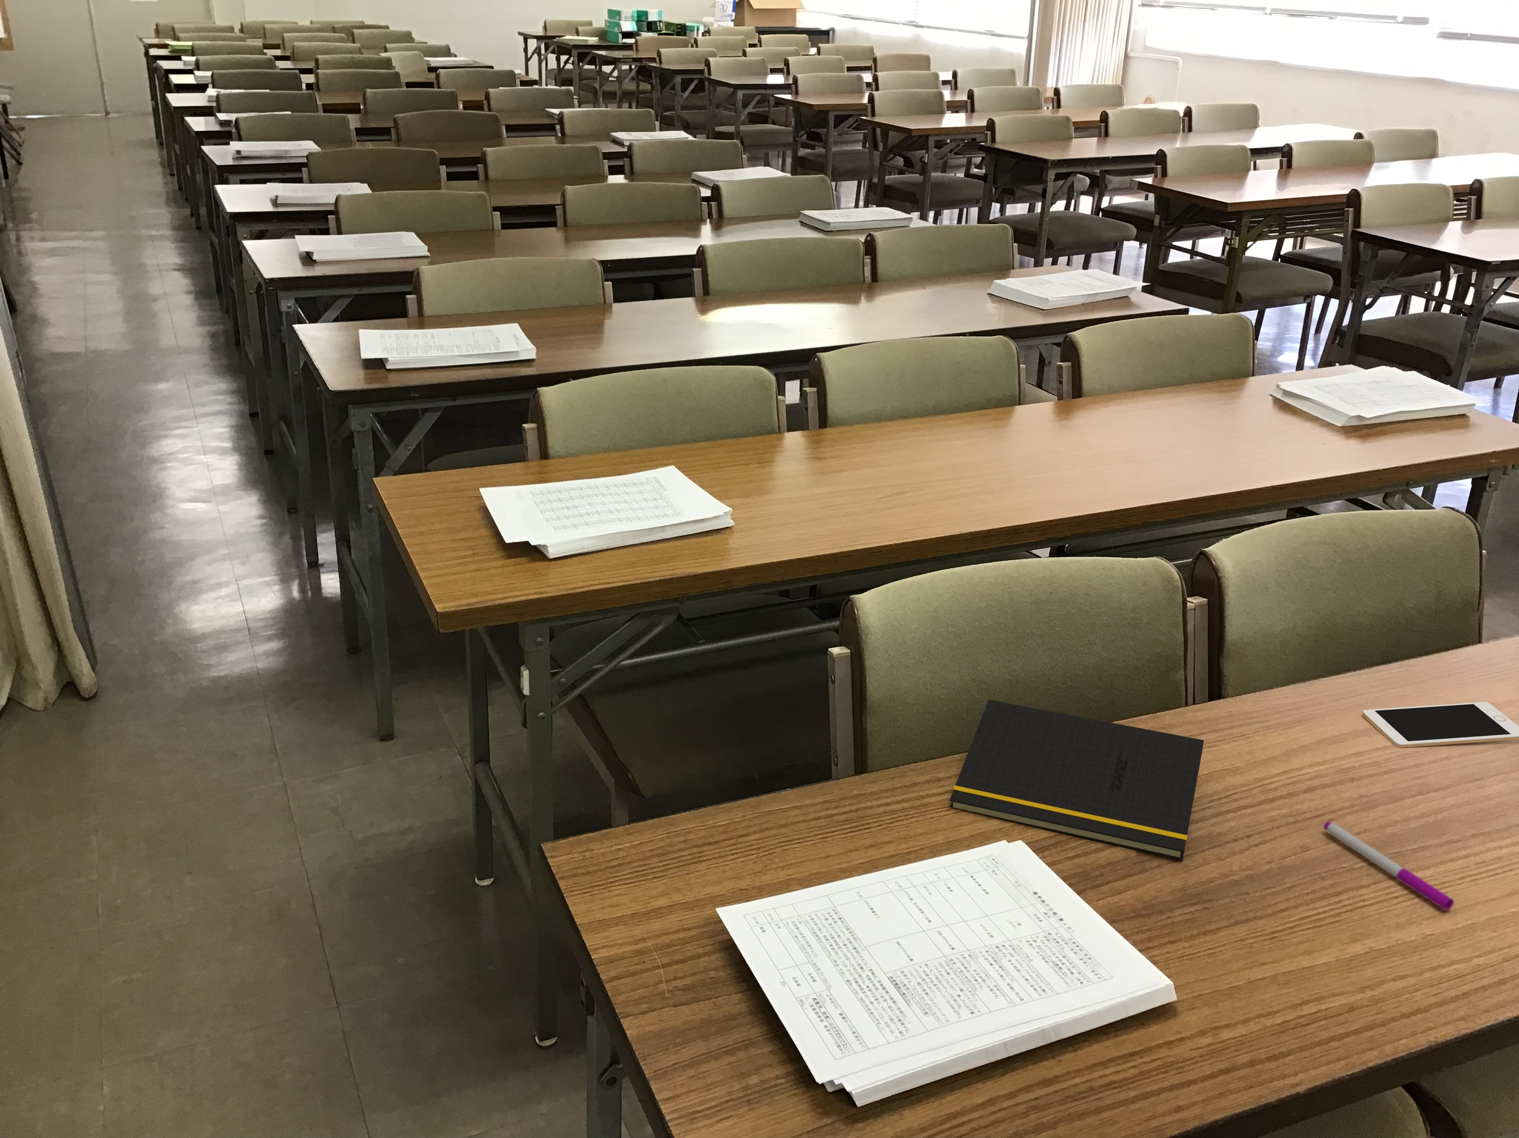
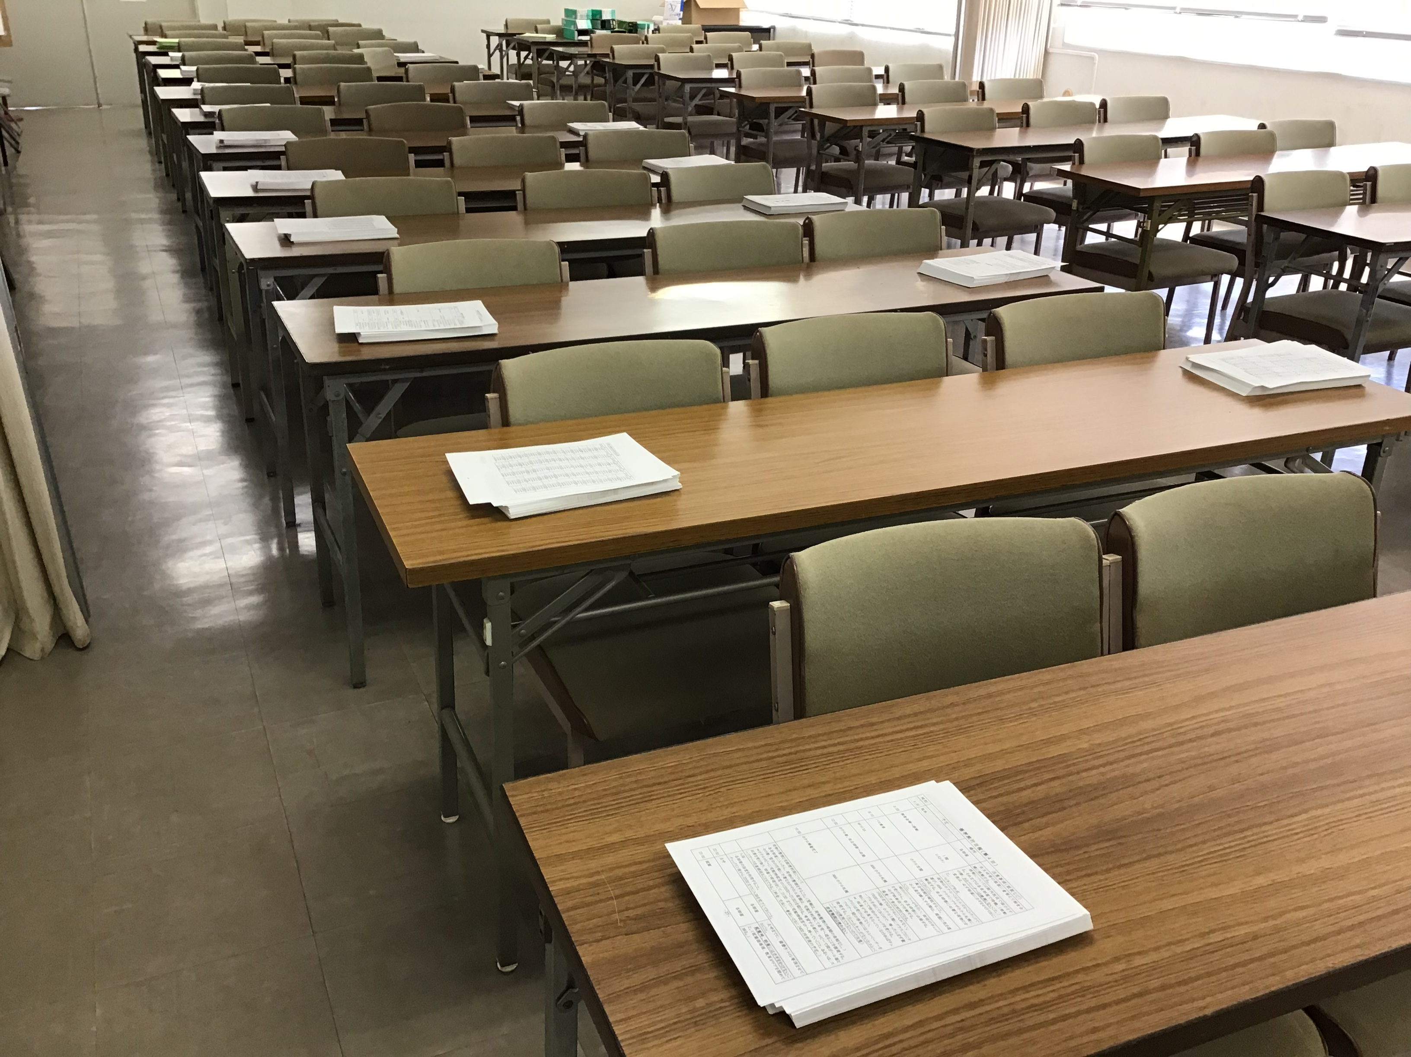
- cell phone [1361,702,1519,748]
- notepad [950,699,1204,862]
- pen [1323,820,1454,911]
